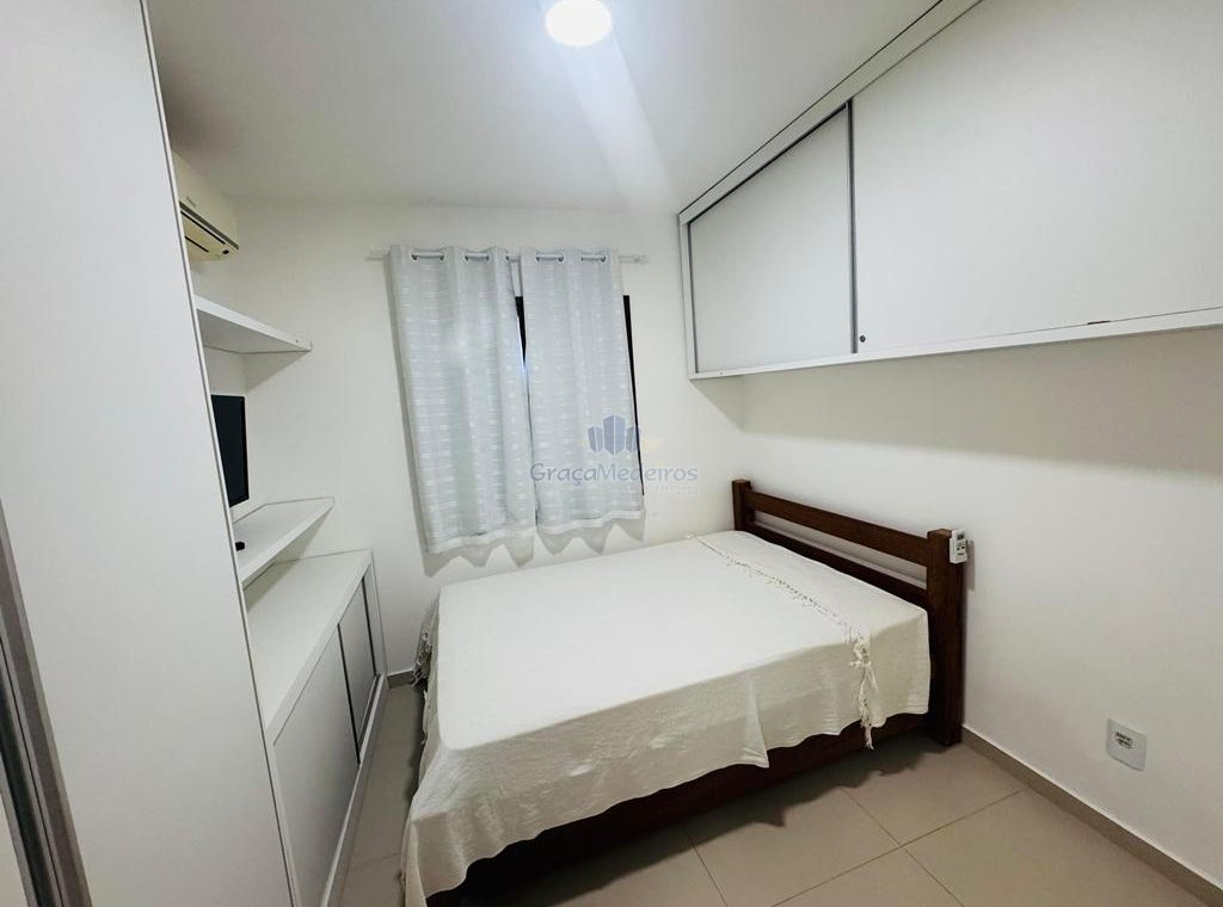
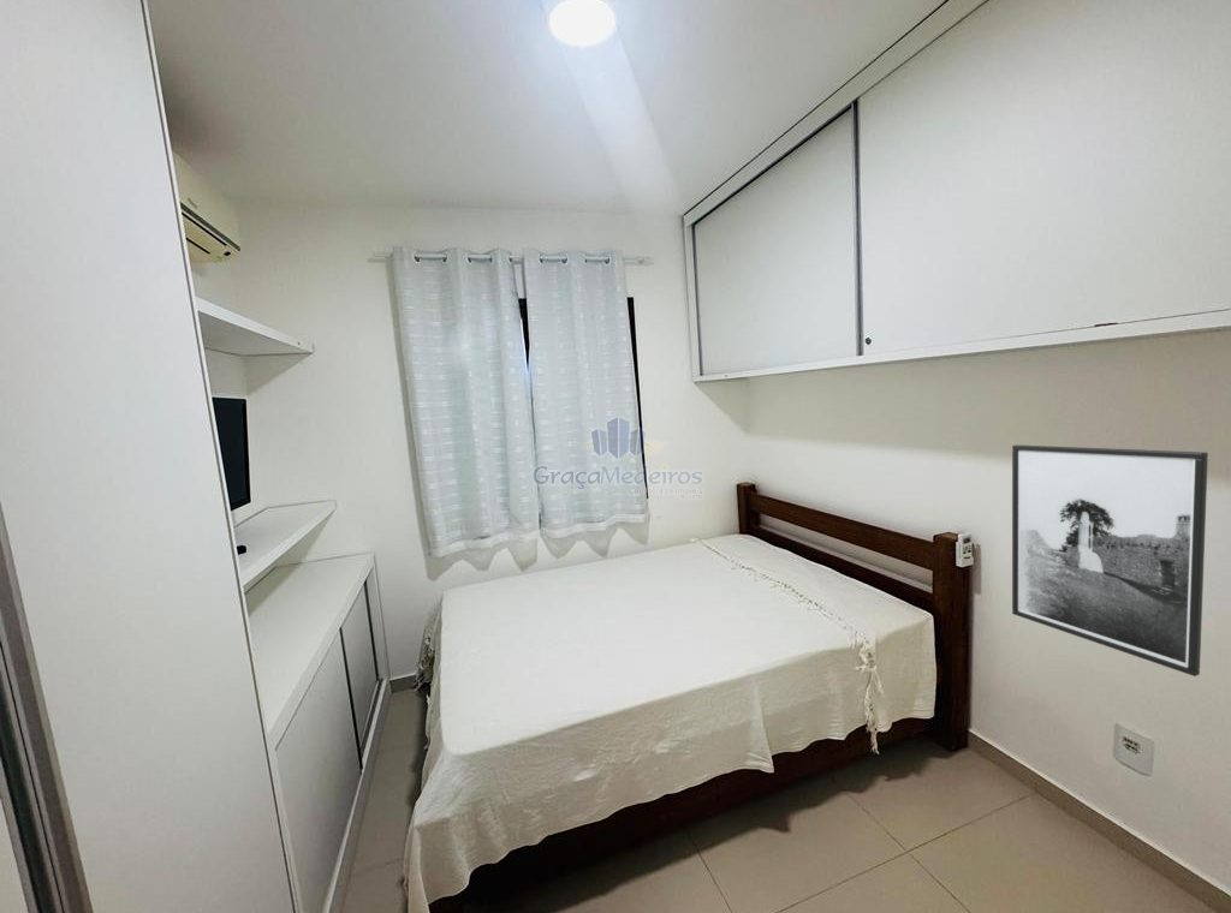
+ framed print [1011,443,1209,678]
